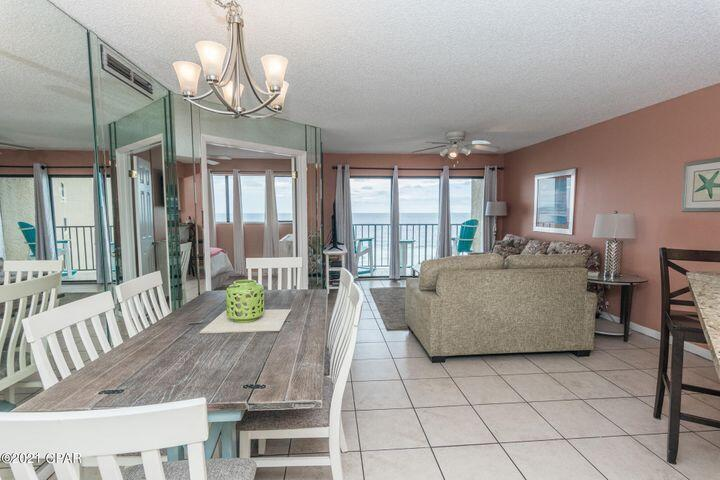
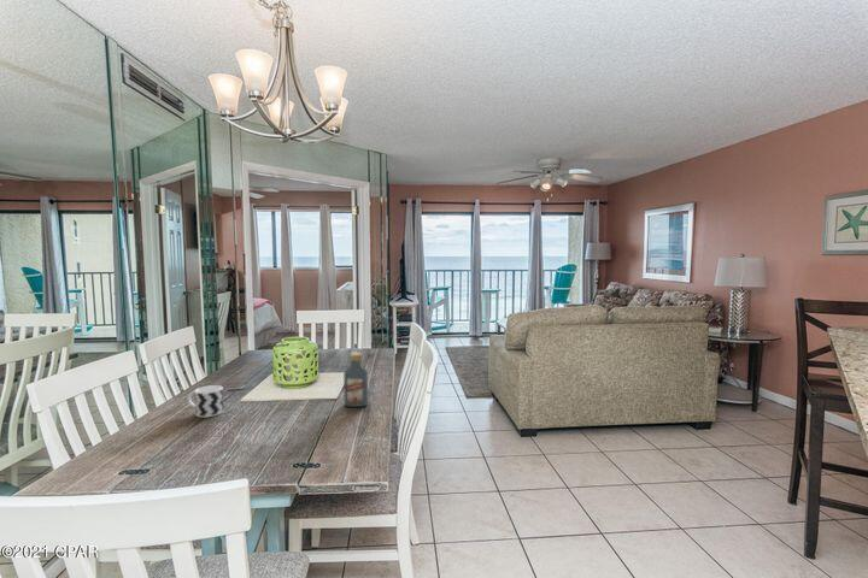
+ vodka [342,352,369,408]
+ cup [187,384,224,418]
